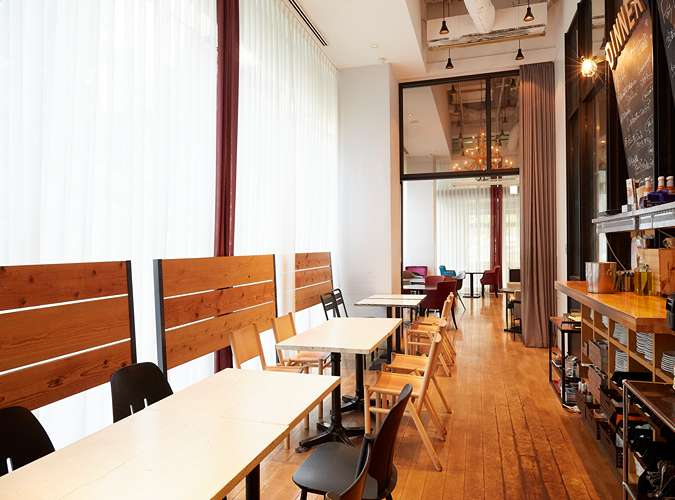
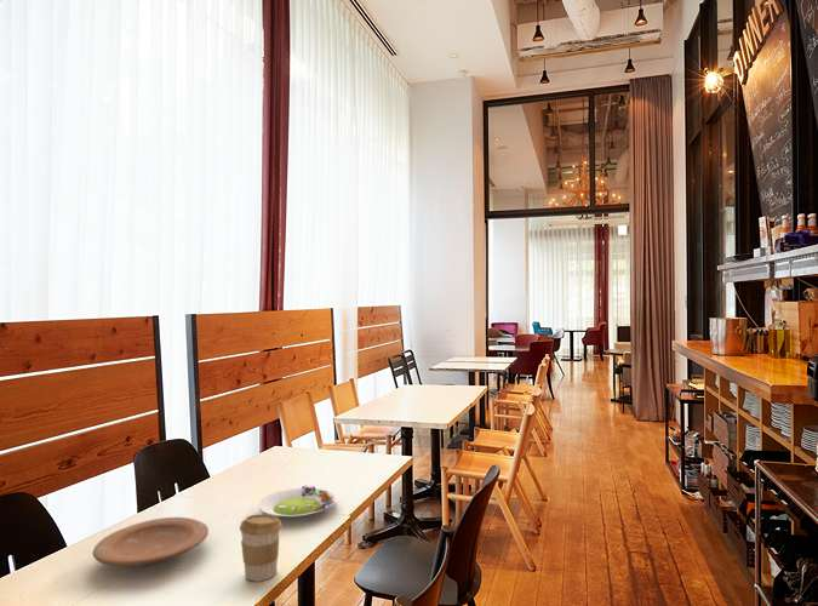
+ salad plate [257,484,337,519]
+ coffee cup [239,513,282,582]
+ plate [92,516,210,567]
